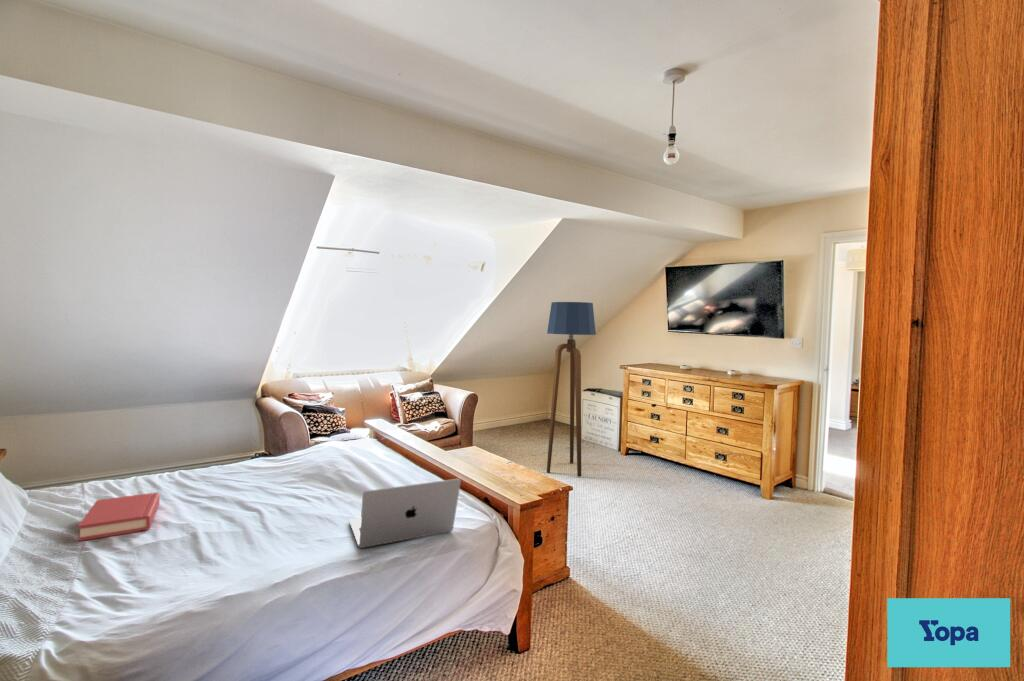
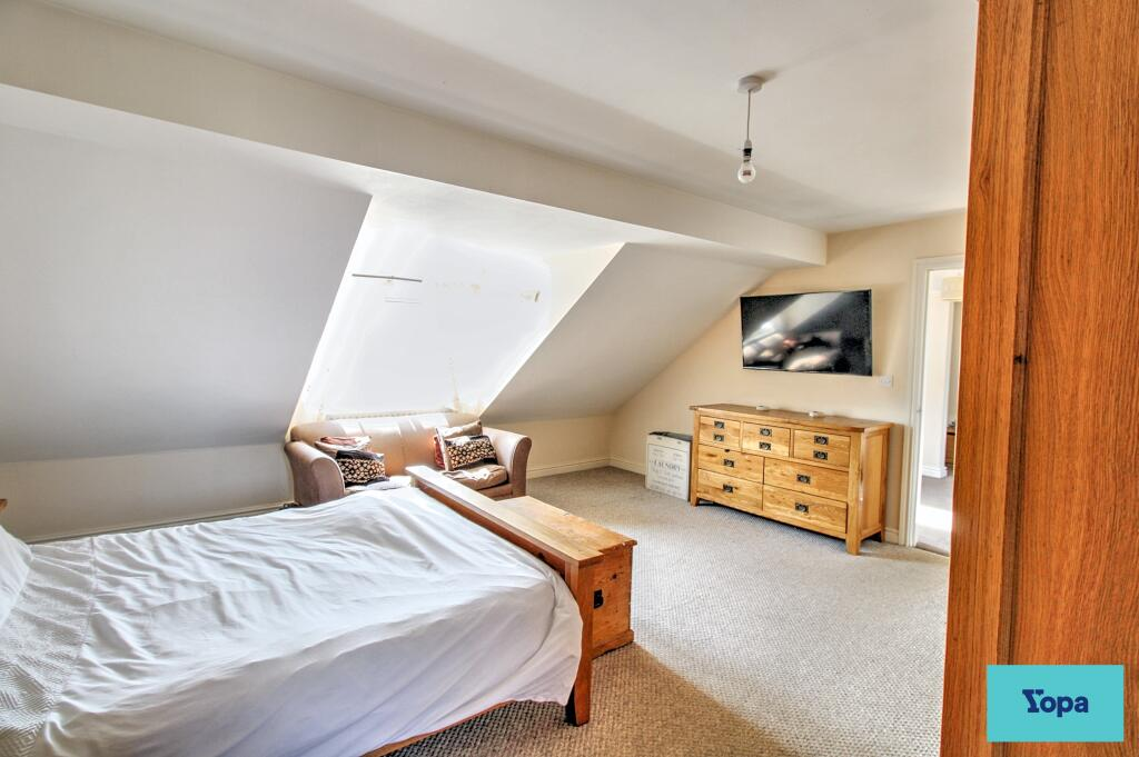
- hardback book [77,491,161,542]
- laptop [348,478,462,549]
- floor lamp [546,301,597,478]
